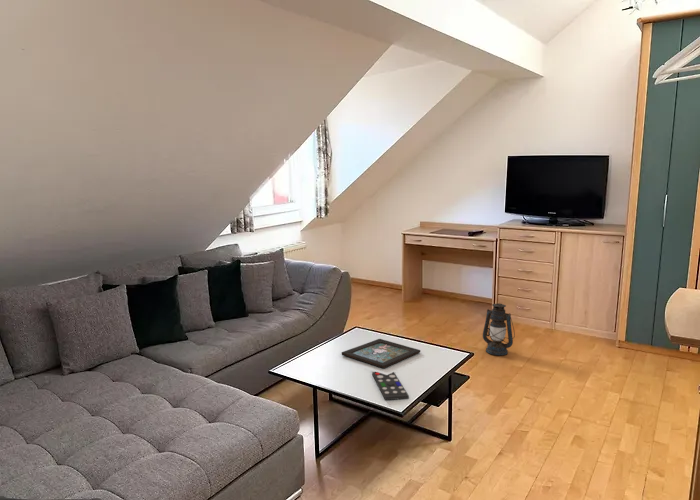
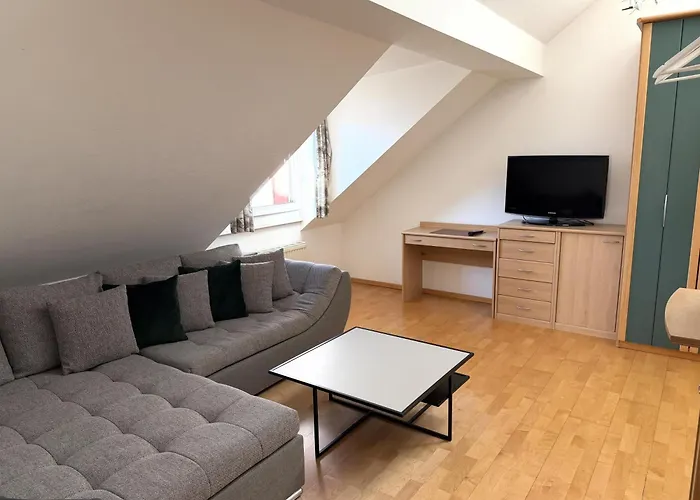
- lantern [482,302,516,356]
- decorative tray [341,338,421,369]
- remote control [371,371,410,401]
